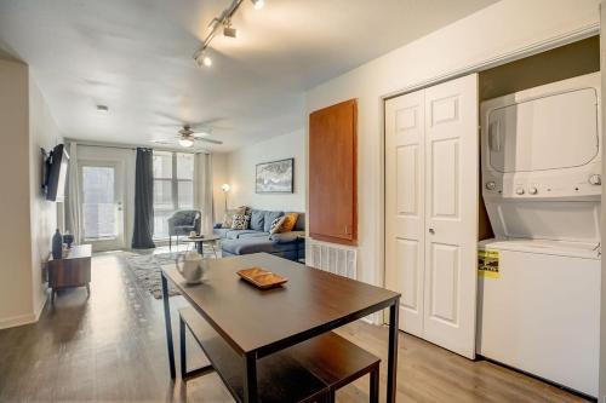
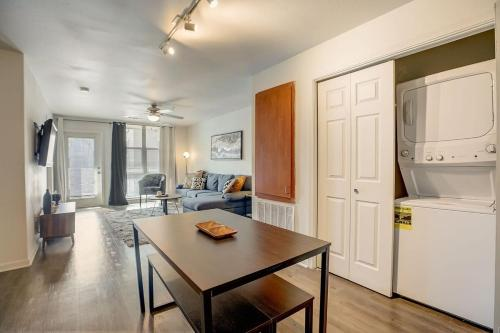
- teapot [175,247,212,284]
